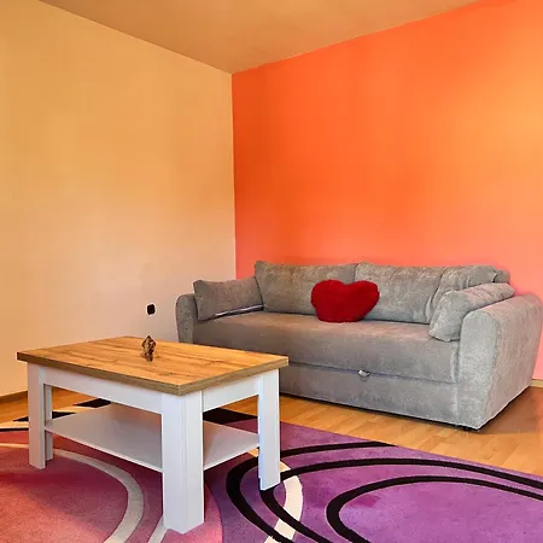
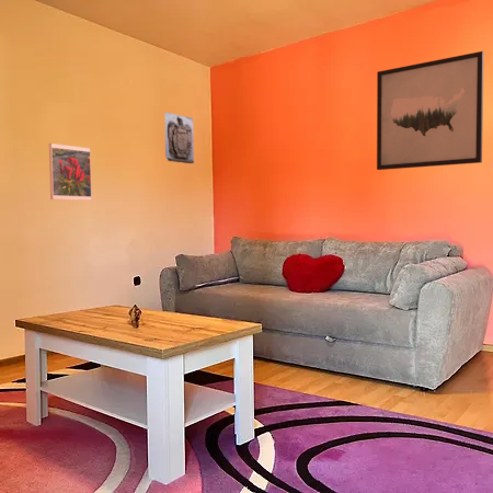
+ wall art [376,50,485,171]
+ wall sculpture [163,111,195,164]
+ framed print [48,142,93,202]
